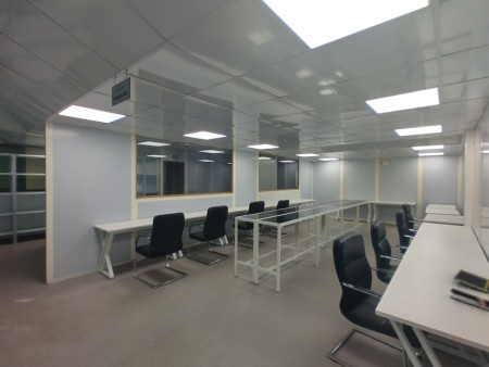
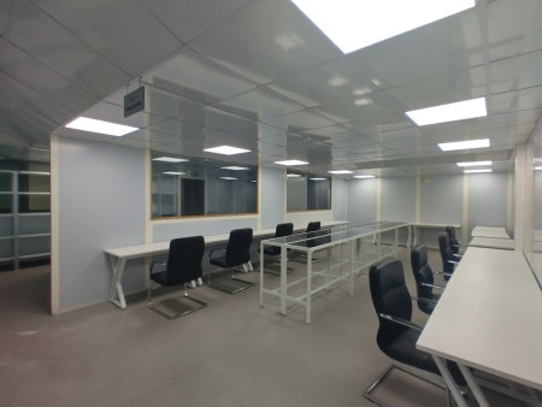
- notepad [452,268,489,294]
- stapler [449,287,489,312]
